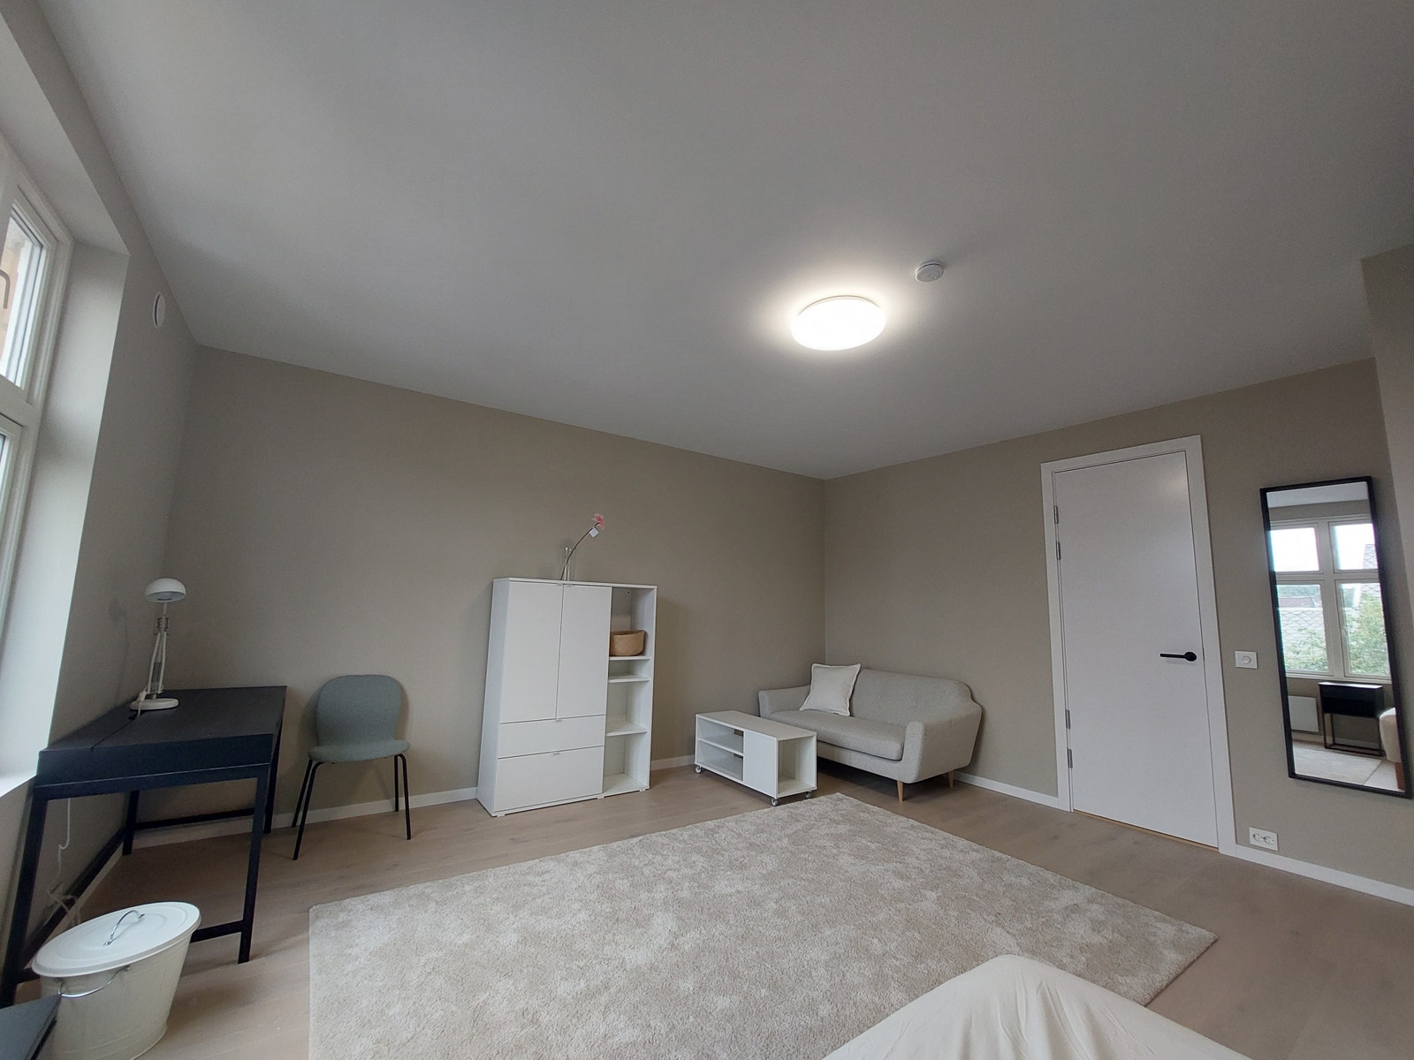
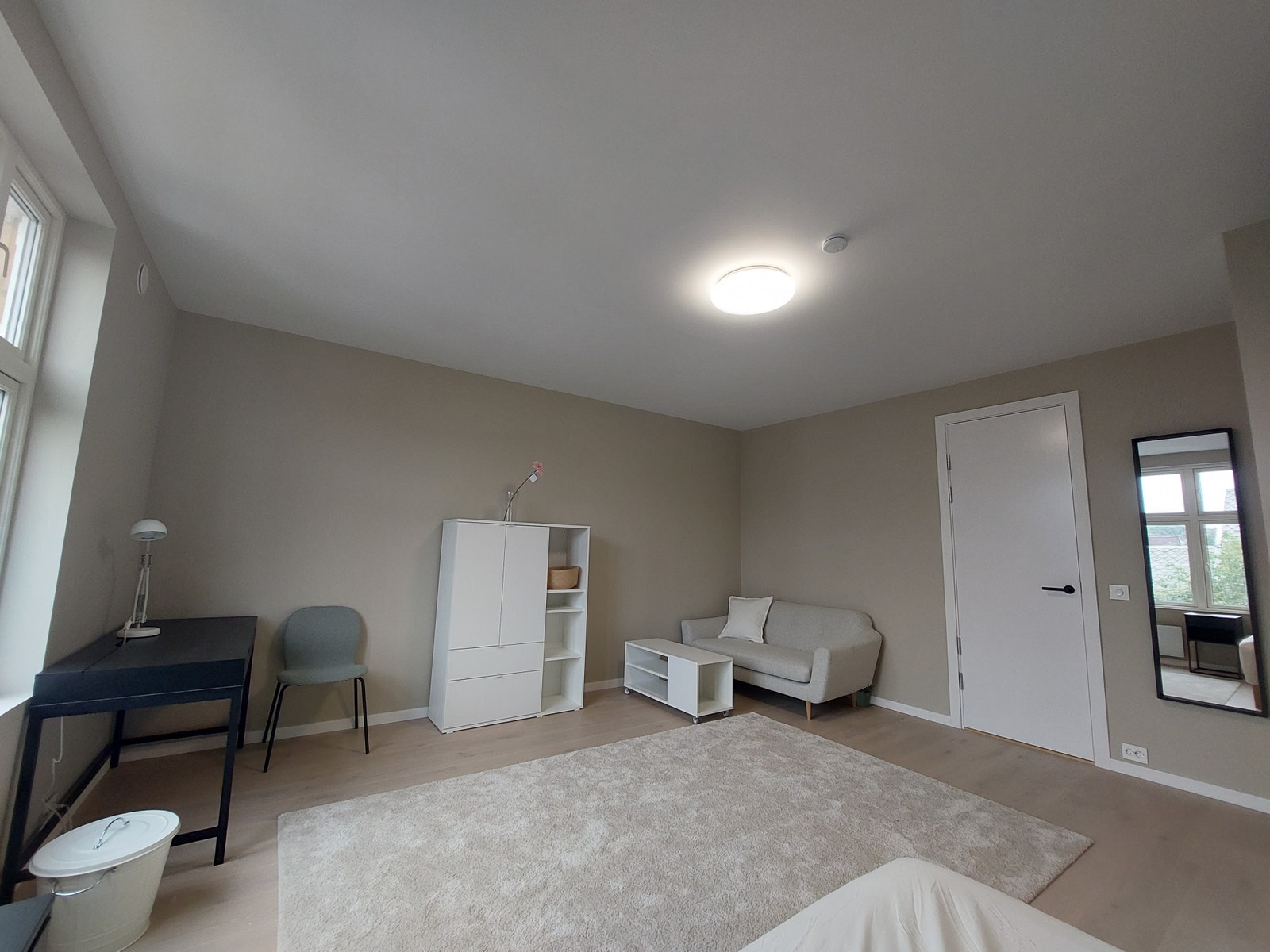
+ potted plant [854,684,876,708]
